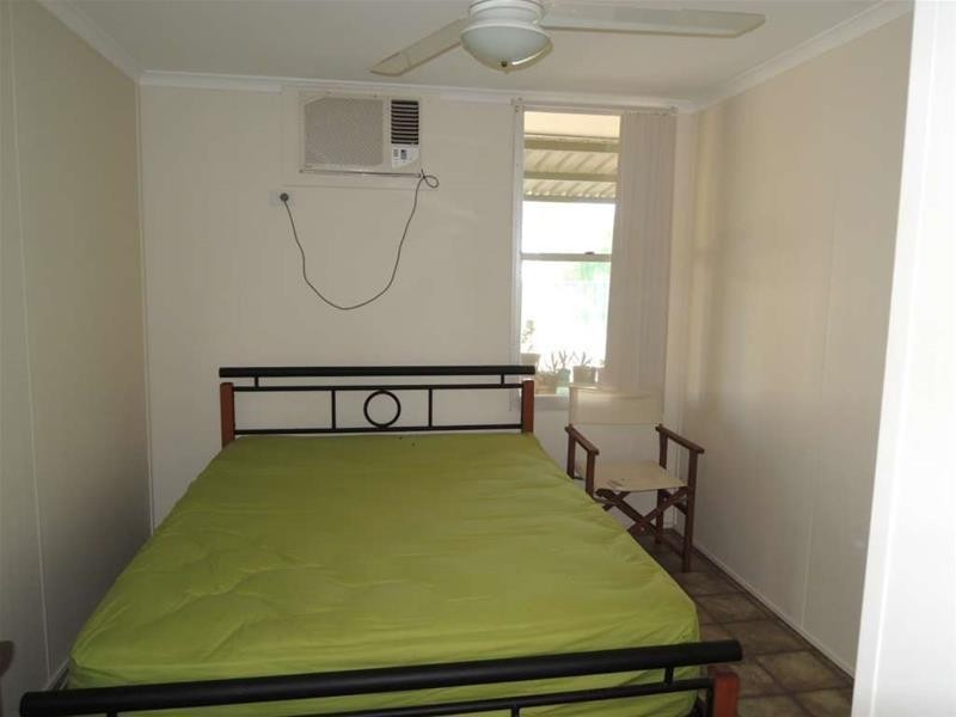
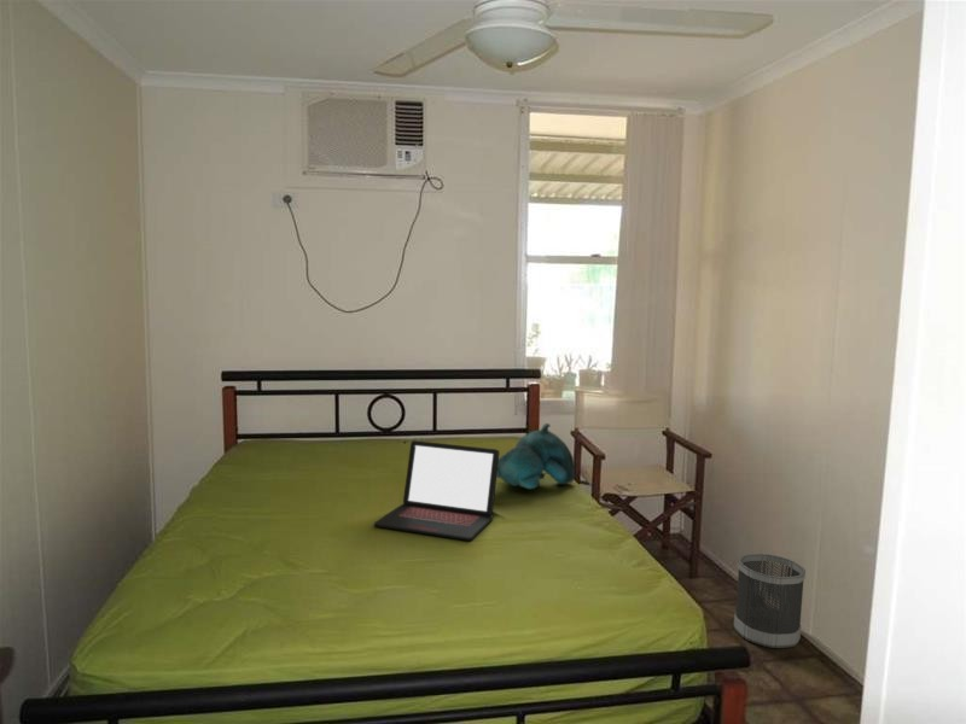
+ laptop [373,439,500,542]
+ wastebasket [733,553,807,649]
+ teddy bear [496,422,576,490]
